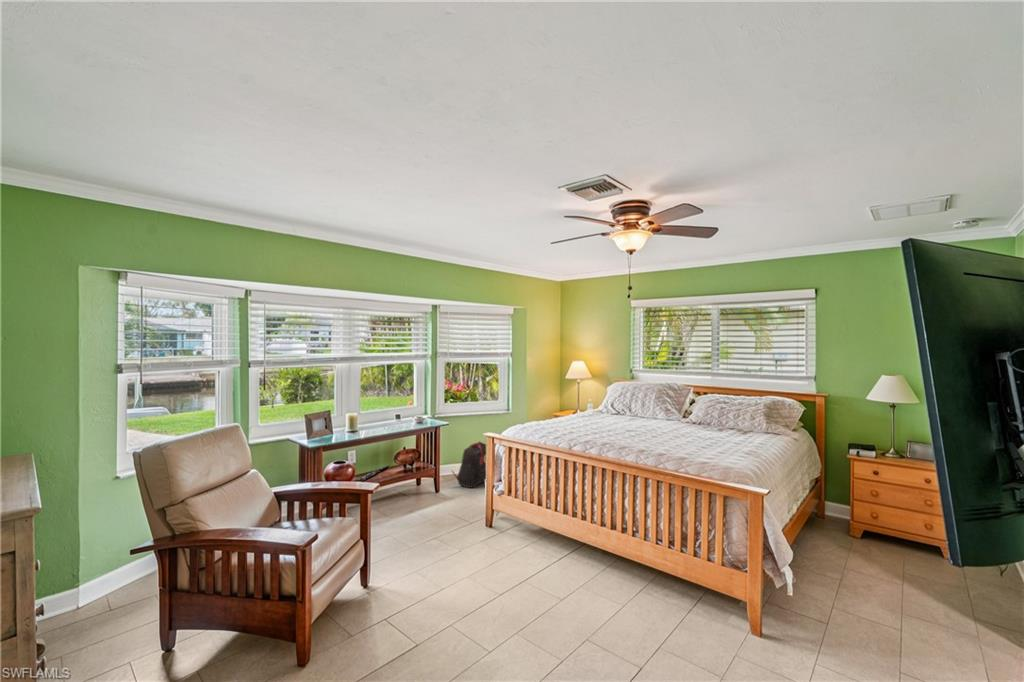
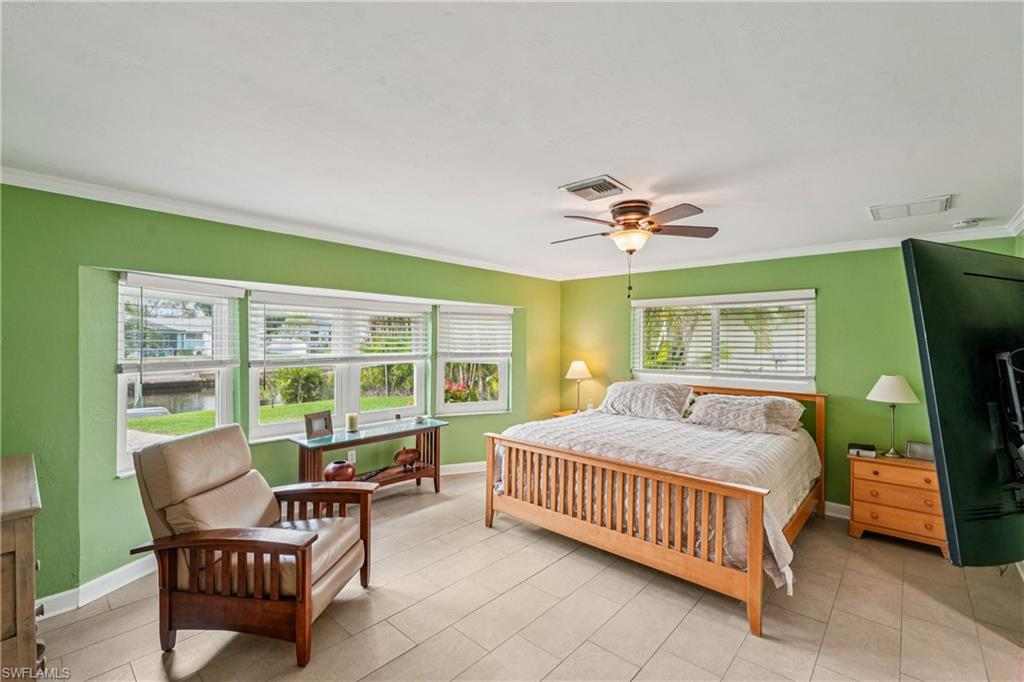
- backpack [450,440,487,489]
